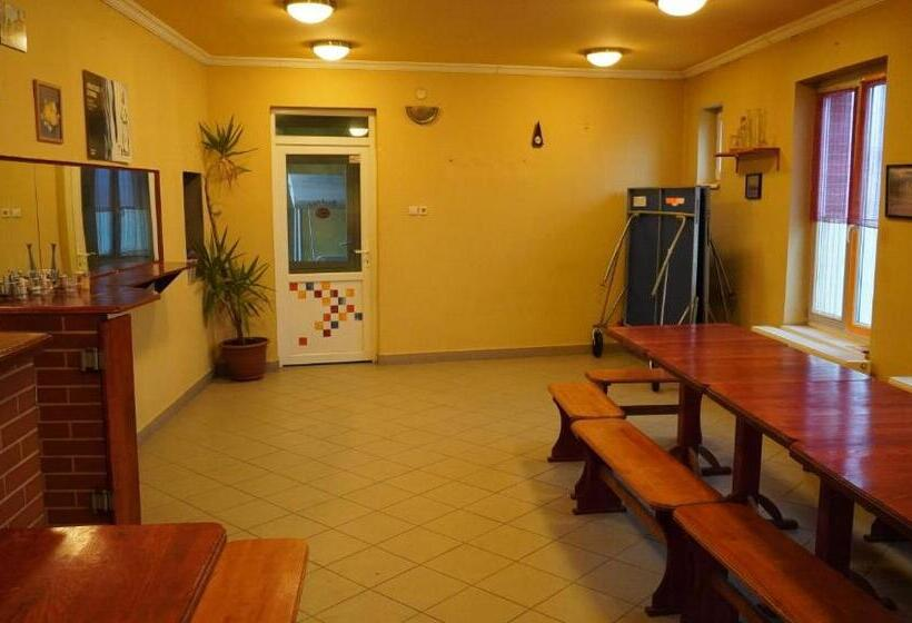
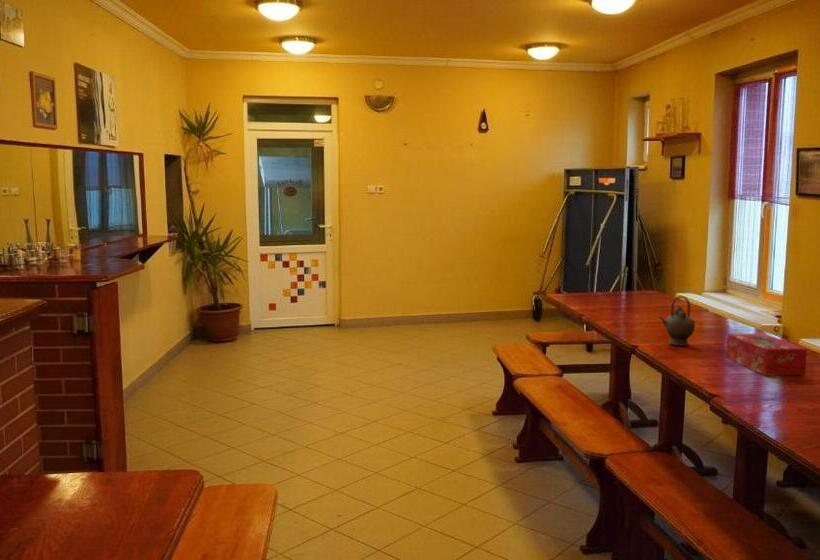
+ tissue box [725,333,808,377]
+ teapot [658,295,696,346]
